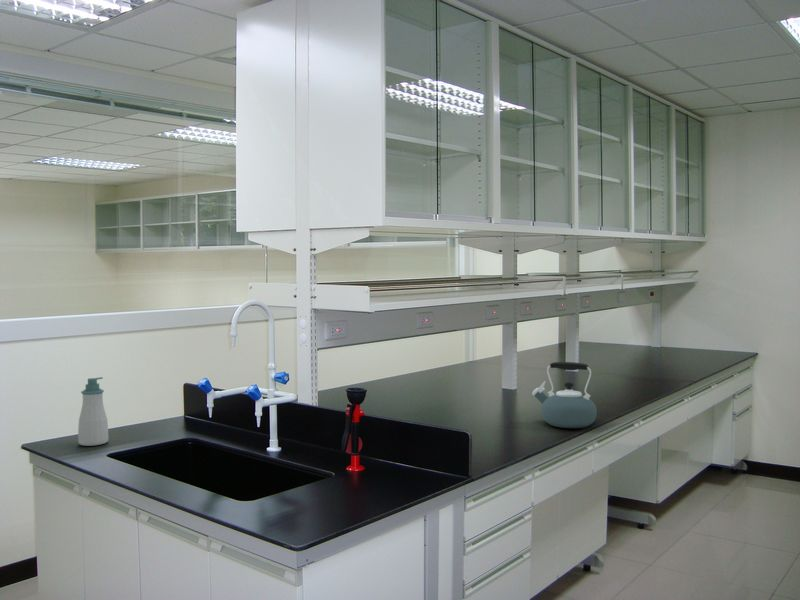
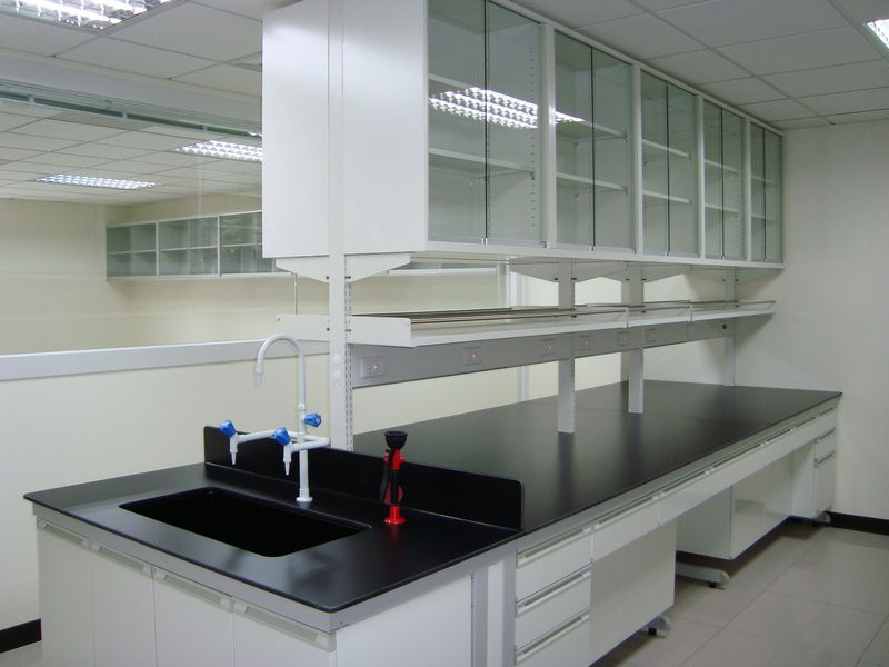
- soap bottle [77,376,109,447]
- kettle [531,361,598,429]
